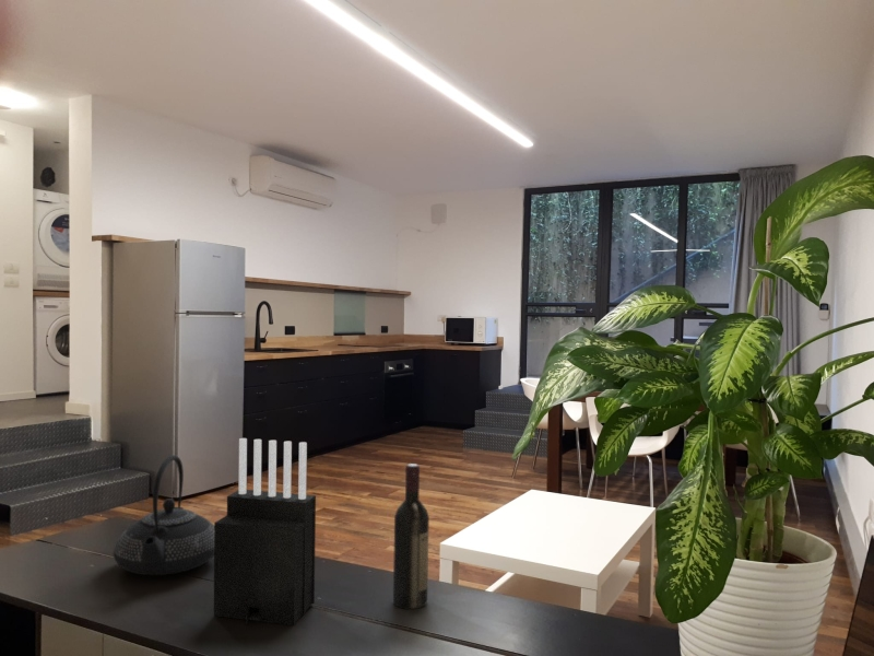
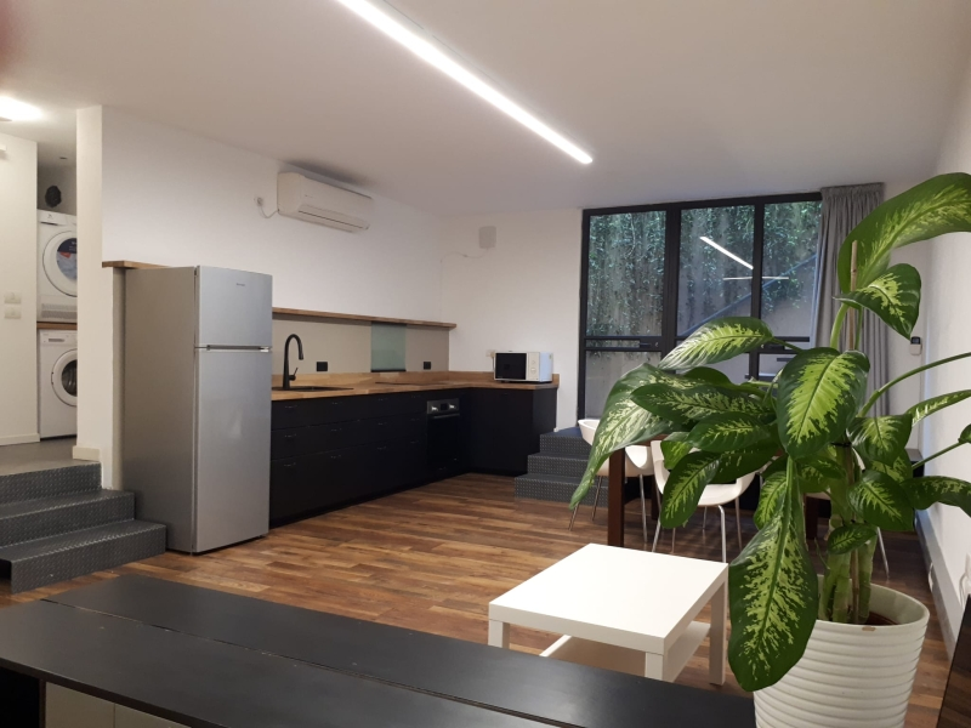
- wine bottle [392,462,430,610]
- knife block [213,437,317,626]
- teapot [113,454,214,576]
